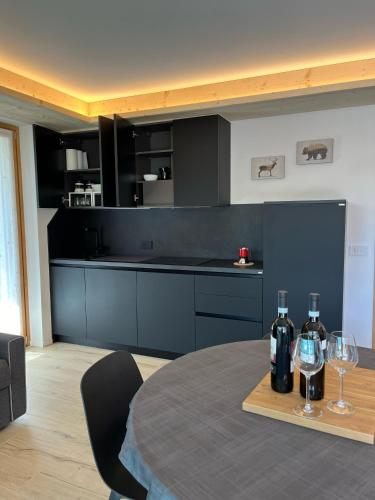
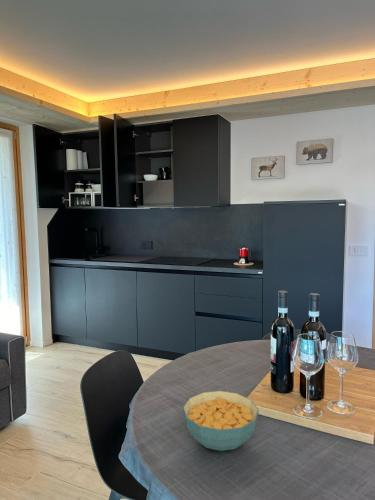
+ cereal bowl [182,390,260,452]
